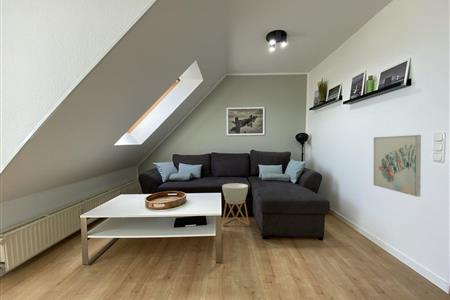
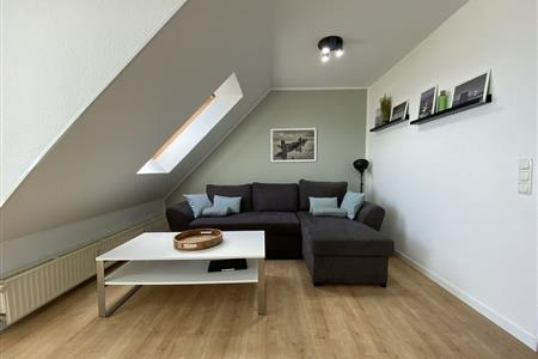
- wall art [372,134,422,198]
- planter [221,182,250,227]
